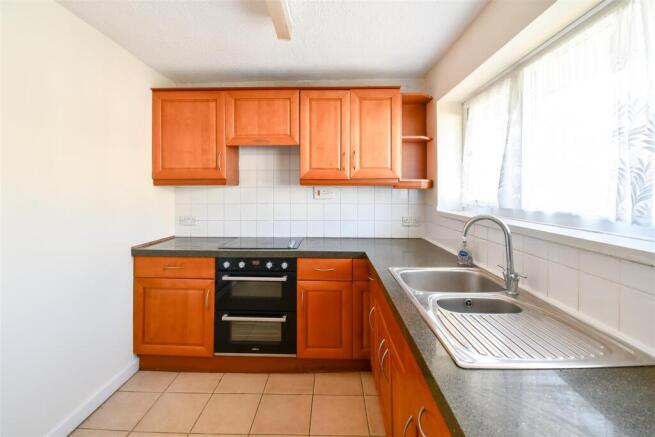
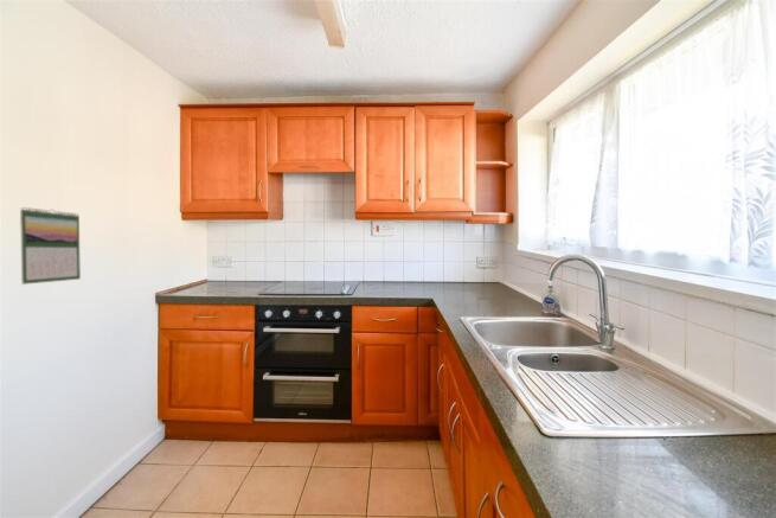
+ calendar [19,206,82,286]
